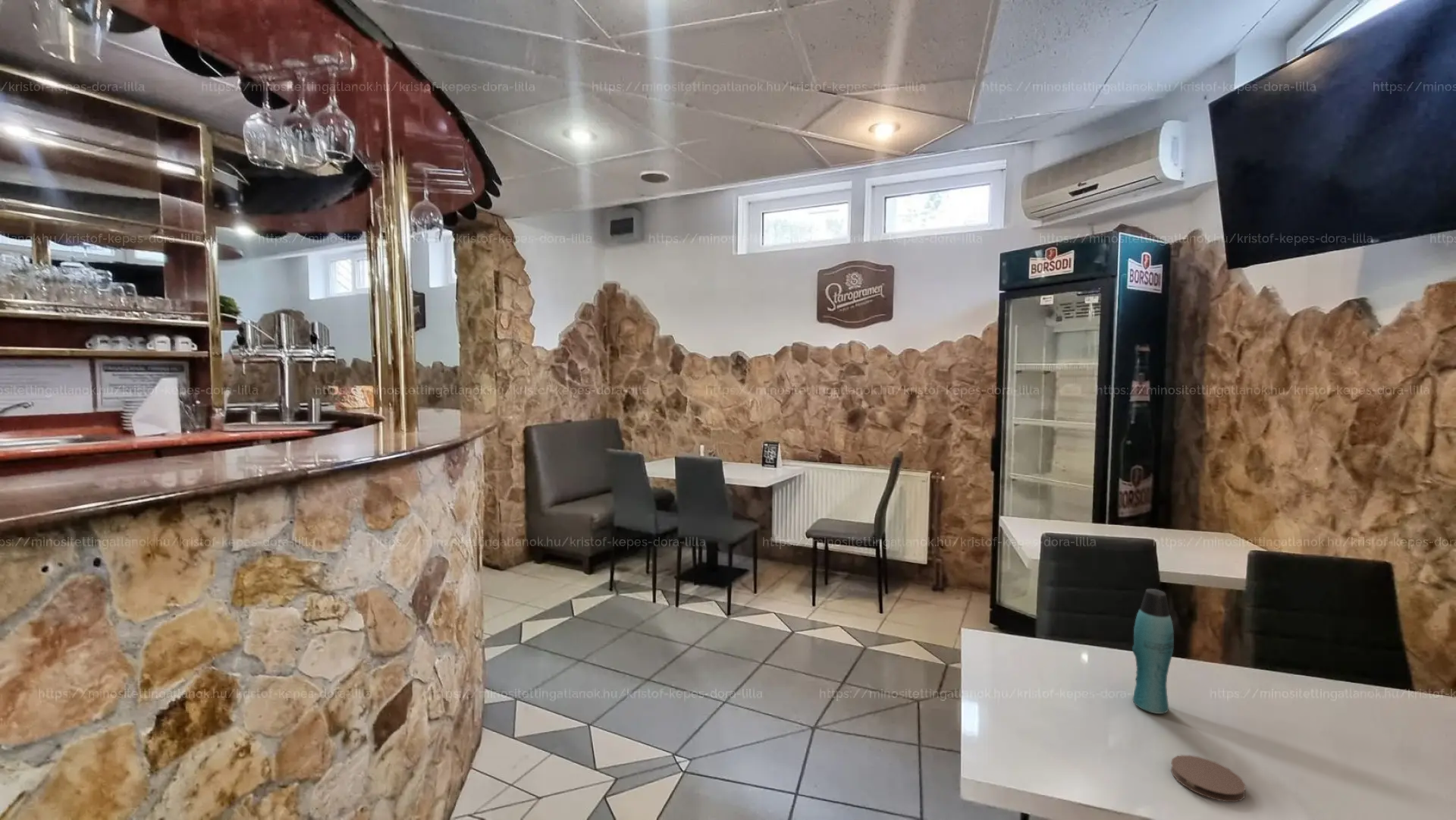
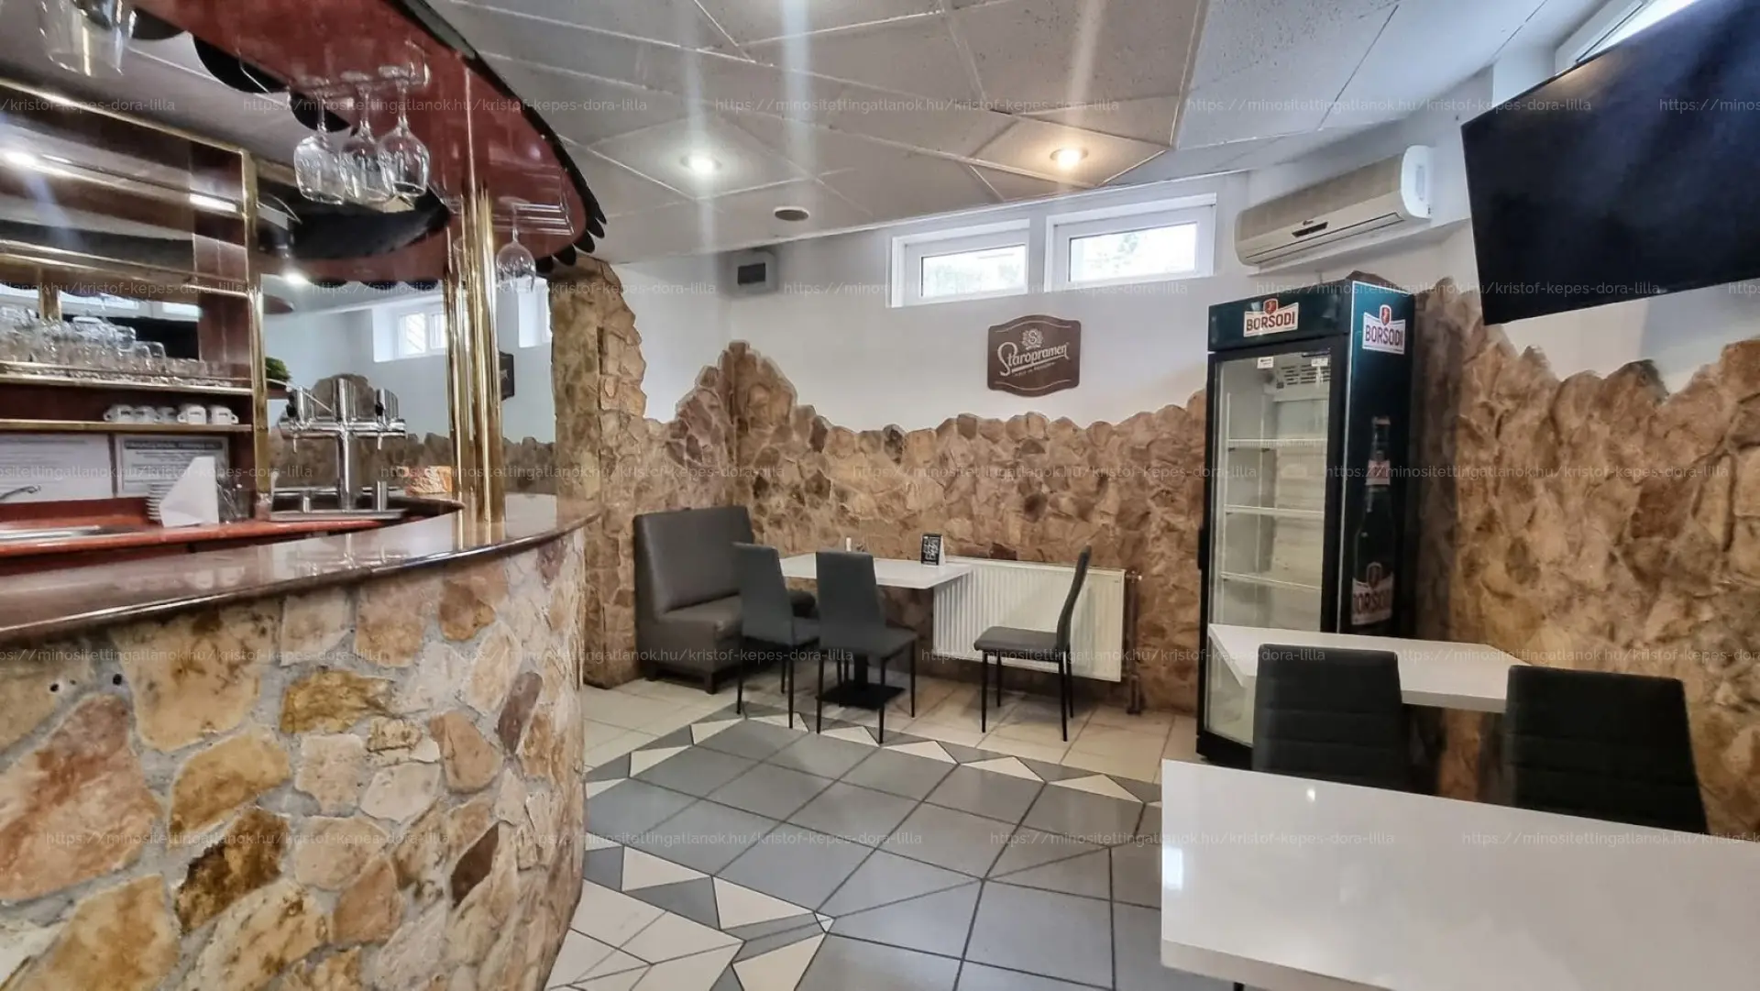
- coaster [1170,754,1246,803]
- bottle [1131,588,1175,715]
